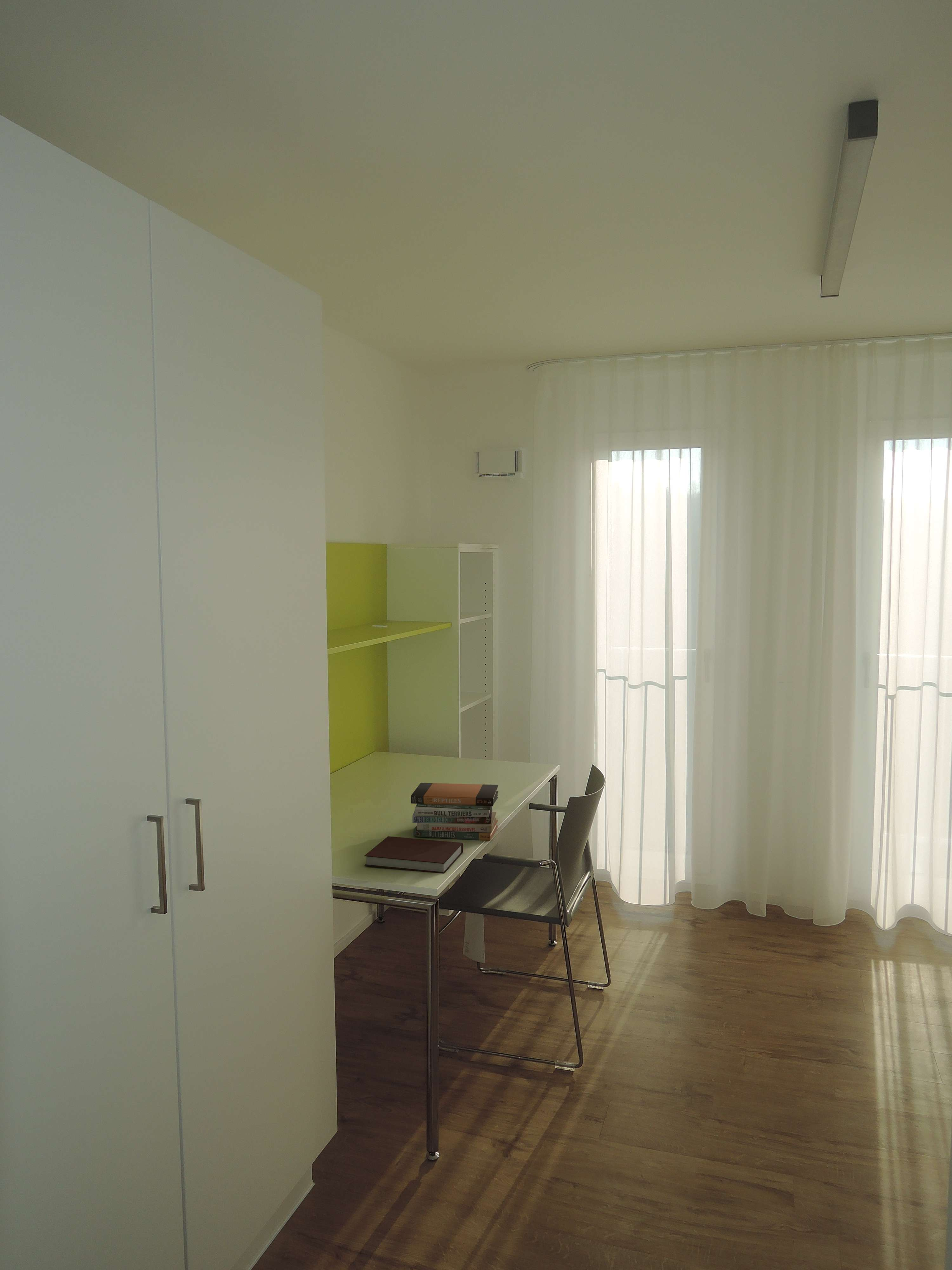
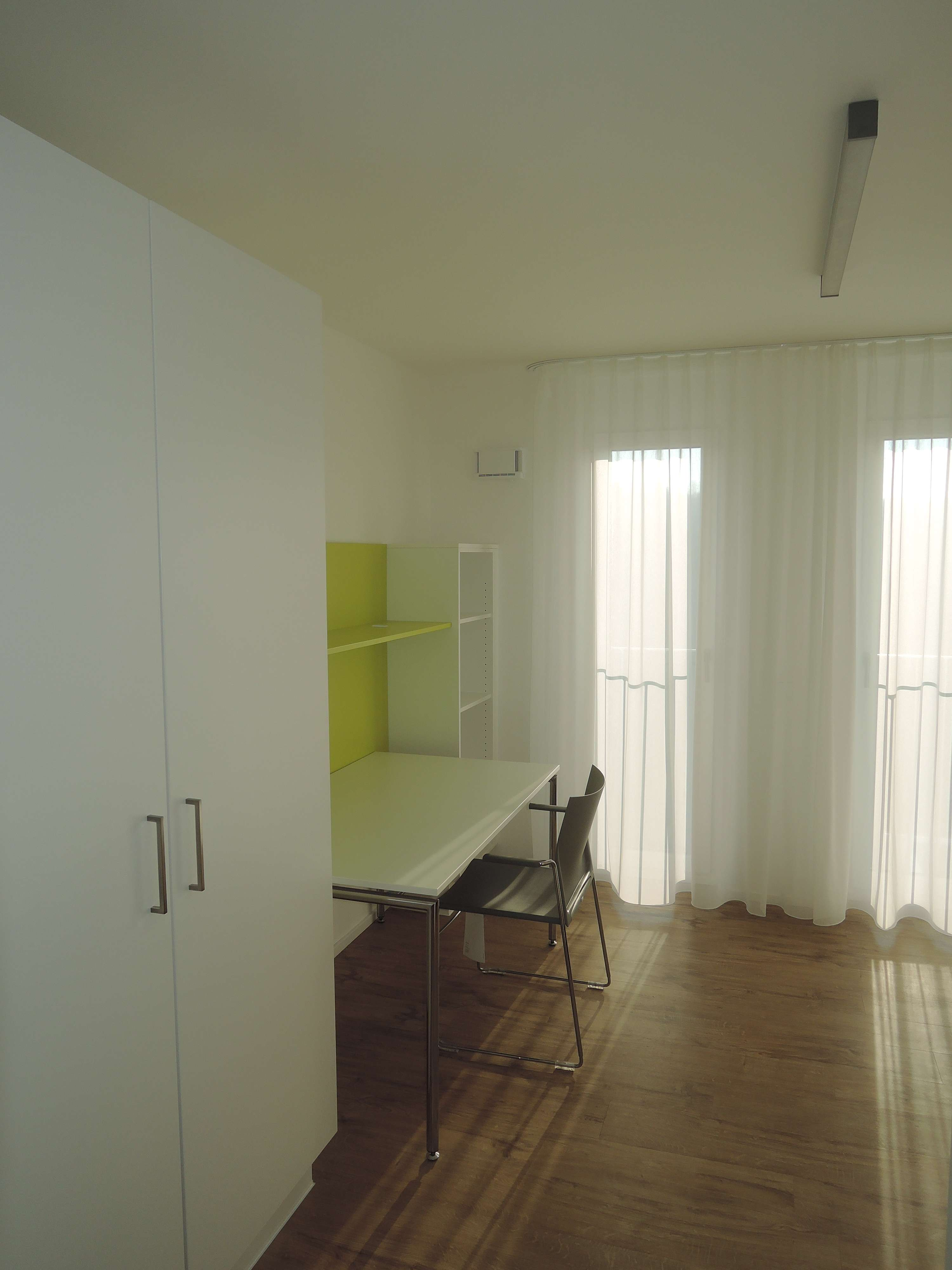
- notebook [364,836,464,874]
- book stack [411,782,499,841]
